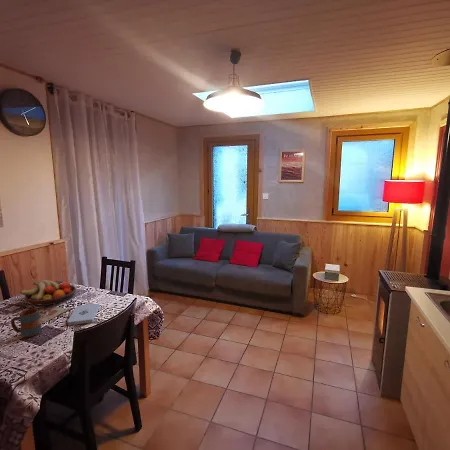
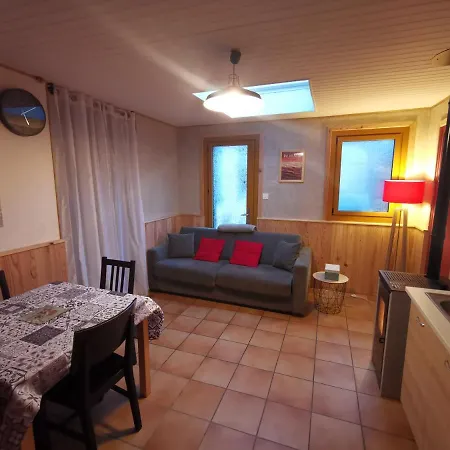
- notepad [67,303,100,326]
- fruit bowl [19,279,77,307]
- mug [10,308,42,338]
